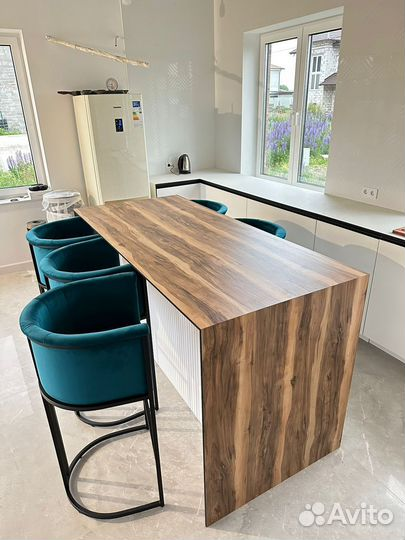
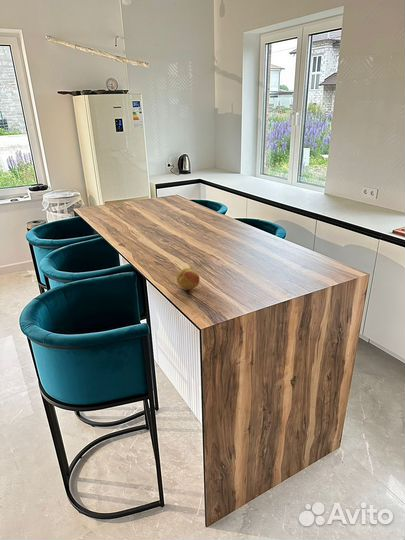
+ fruit [176,267,201,290]
